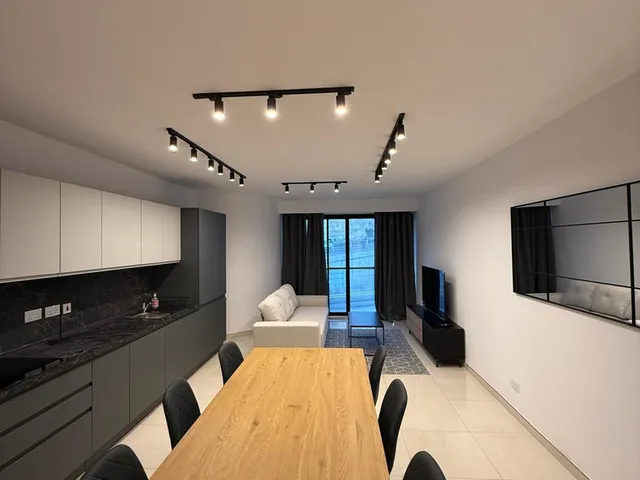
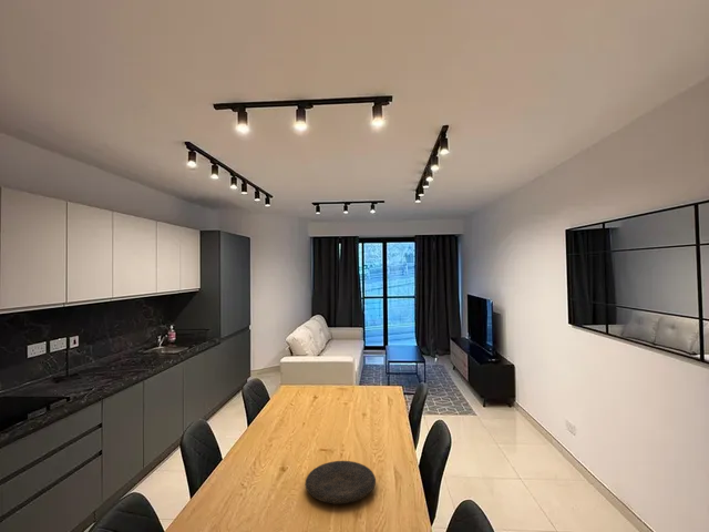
+ plate [304,460,377,505]
